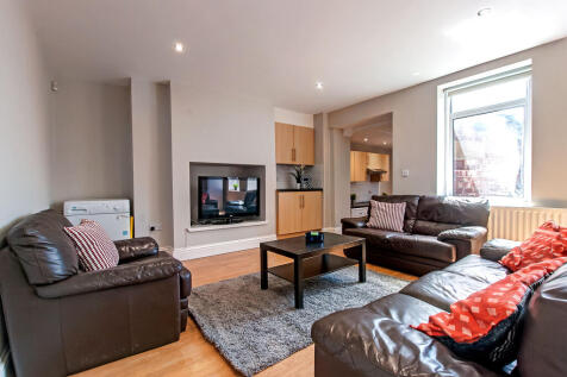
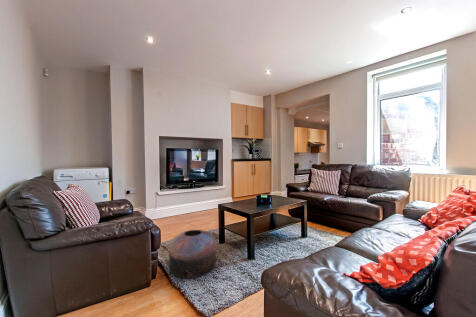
+ pouf [168,229,217,279]
